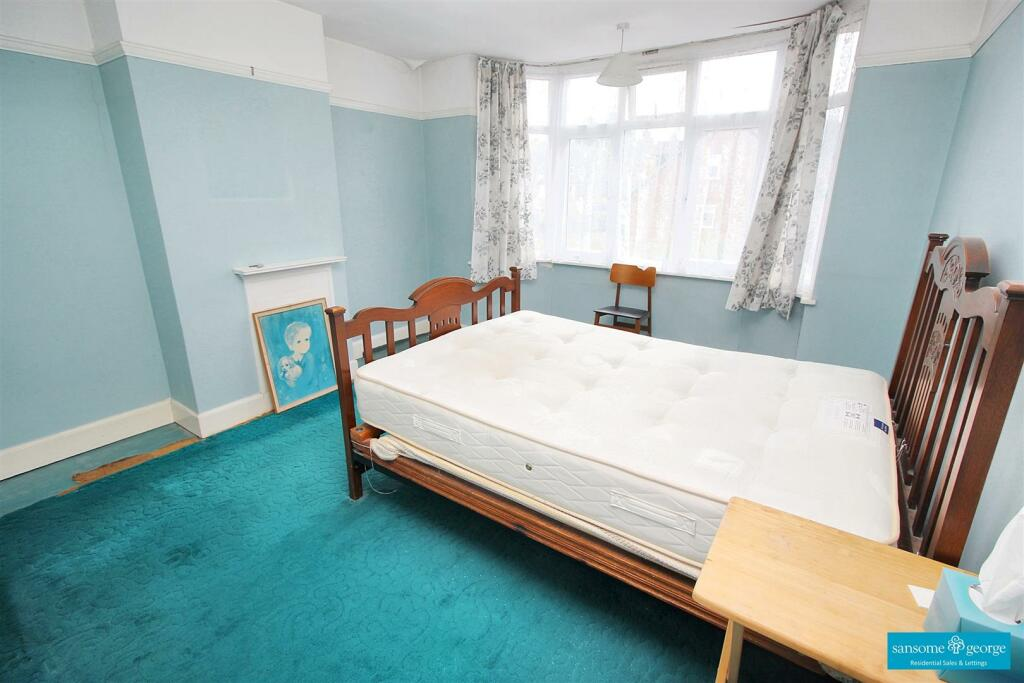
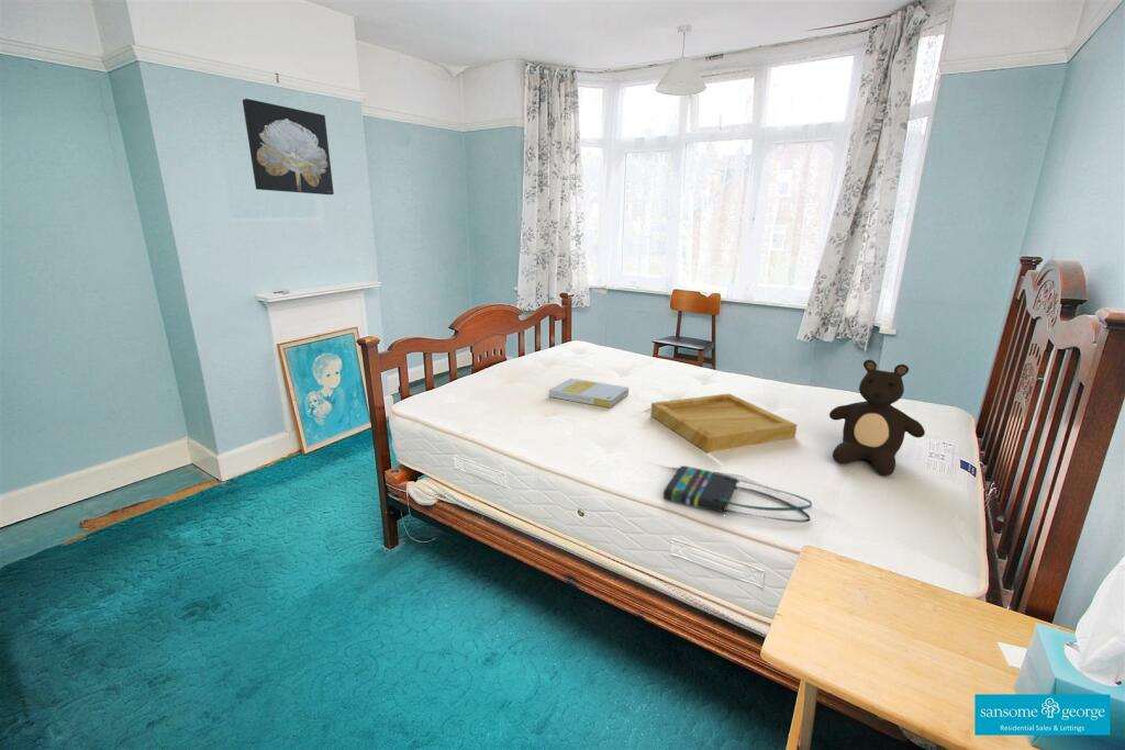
+ wall art [242,98,335,195]
+ teddy bear [828,359,926,477]
+ tray [649,393,798,454]
+ handbag [662,464,813,523]
+ book [548,378,630,408]
